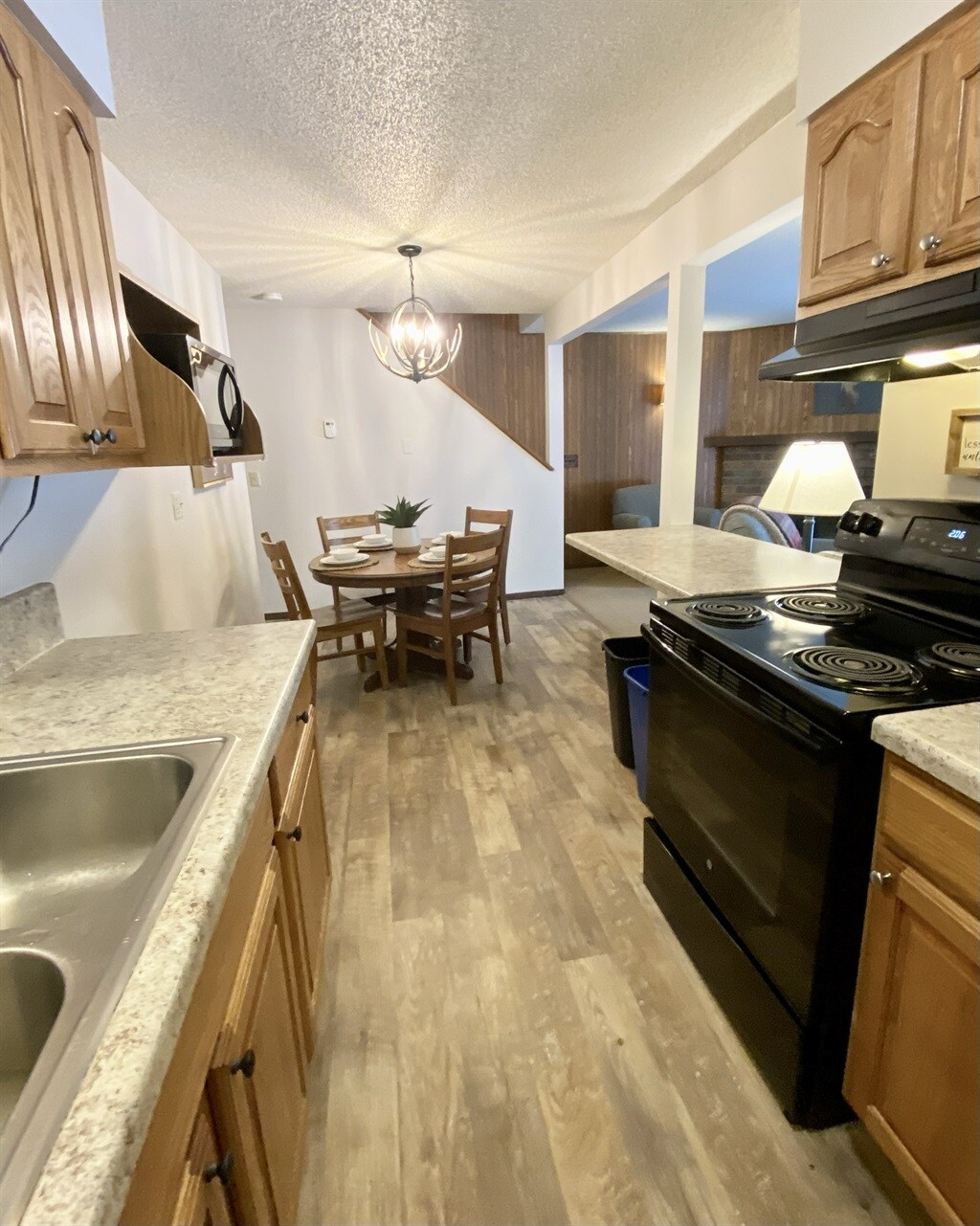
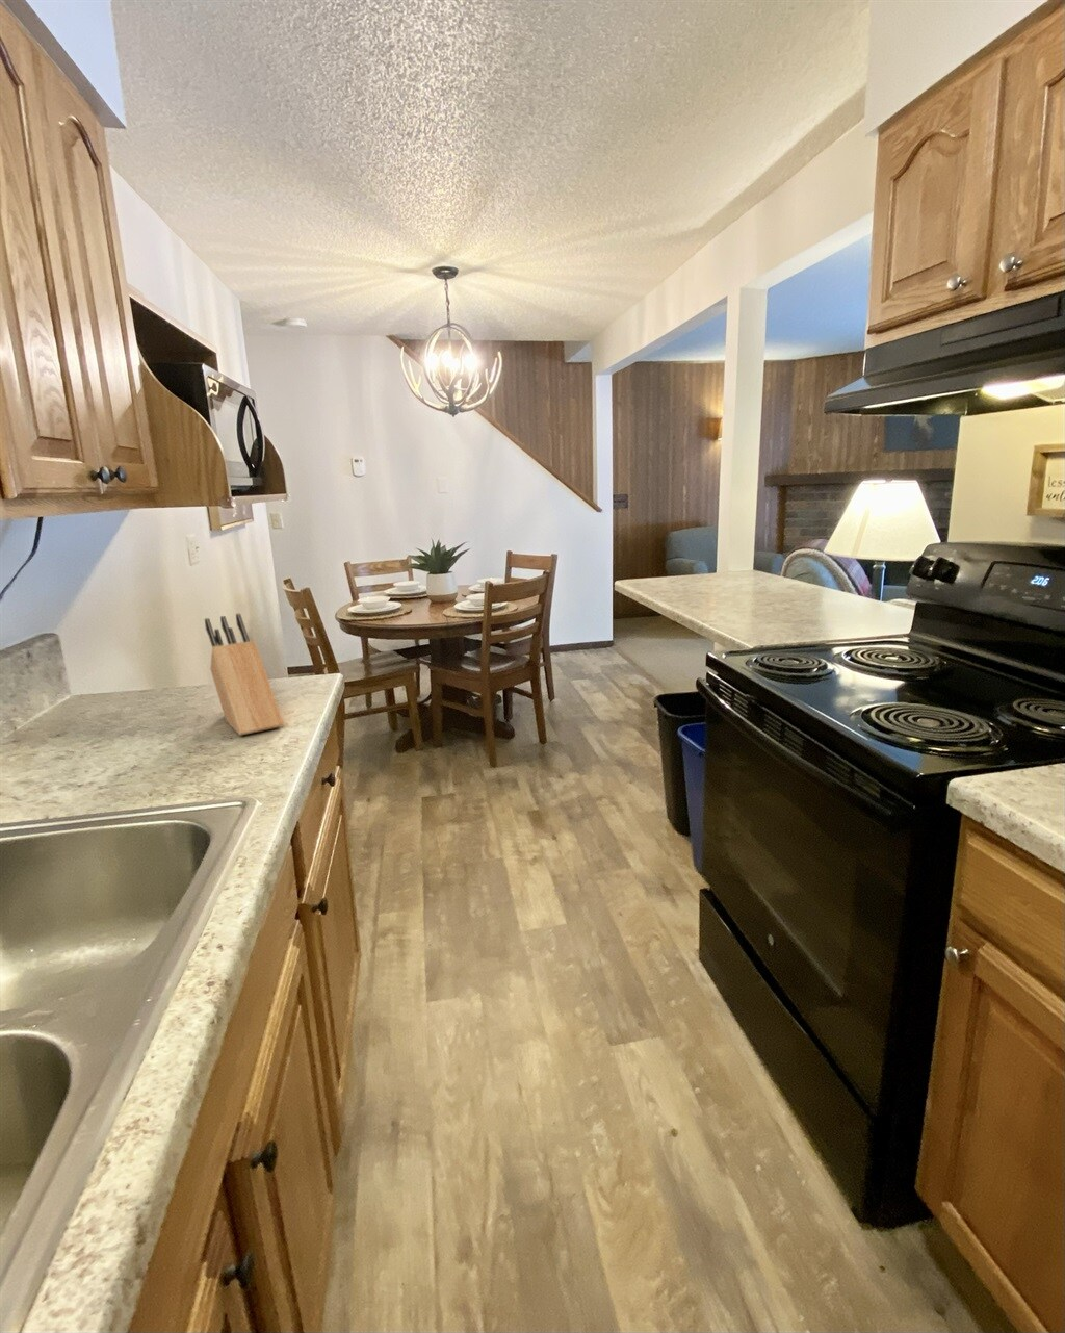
+ knife block [204,613,285,737]
